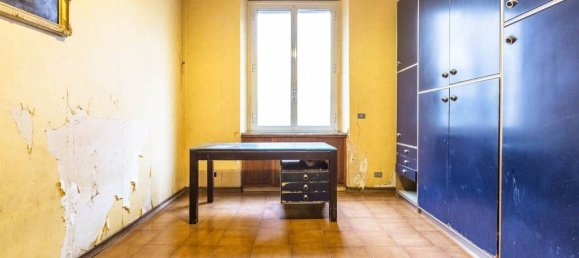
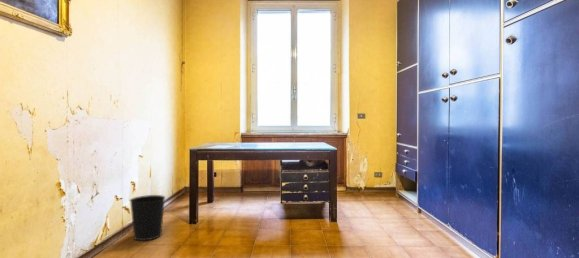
+ wastebasket [129,194,166,242]
